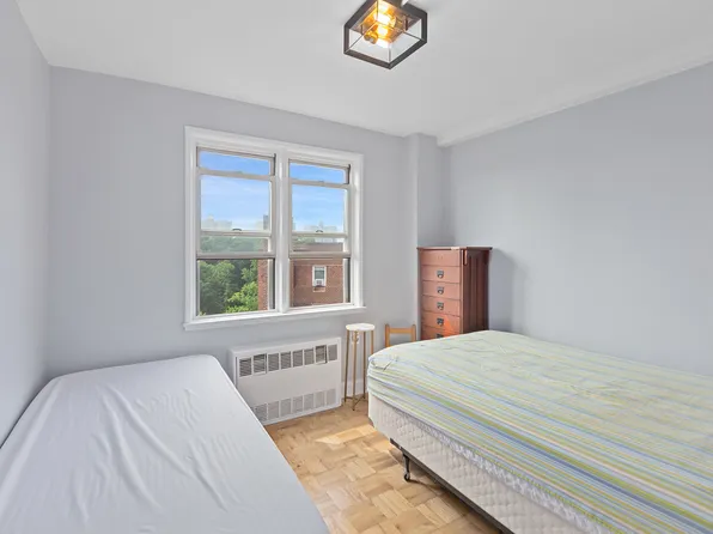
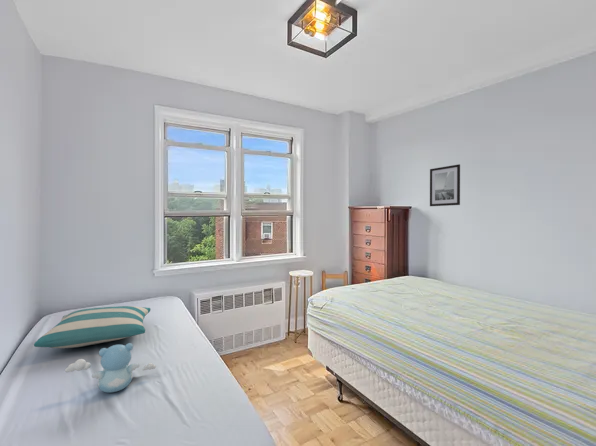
+ wall art [429,163,461,207]
+ teddy bear [64,342,157,394]
+ pillow [33,305,152,349]
